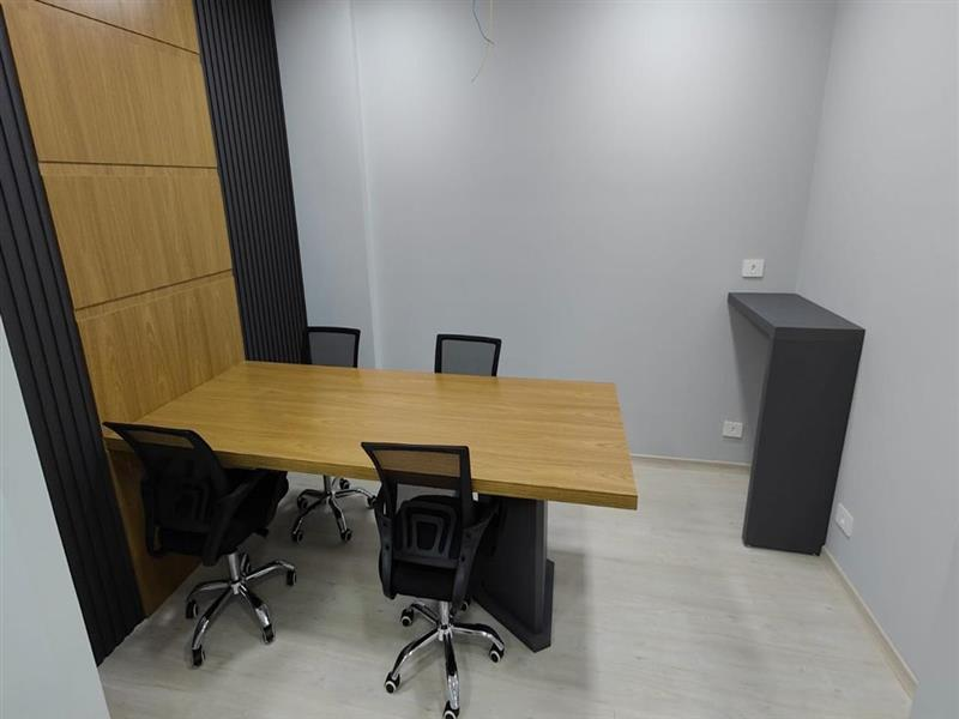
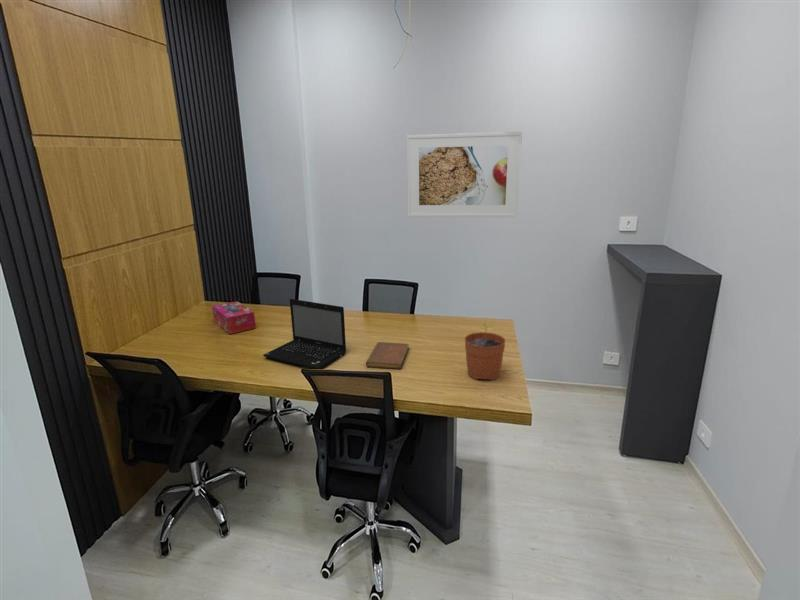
+ plant pot [464,323,507,381]
+ notebook [365,341,410,370]
+ laptop [262,298,347,370]
+ tissue box [211,300,257,335]
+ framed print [406,131,523,218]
